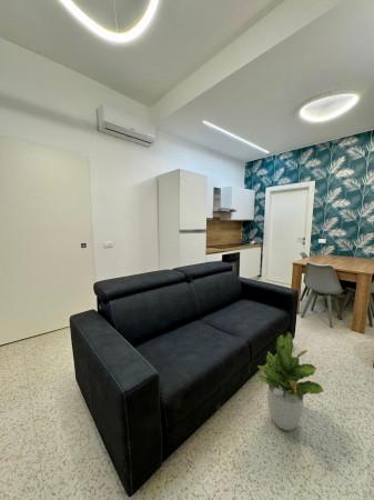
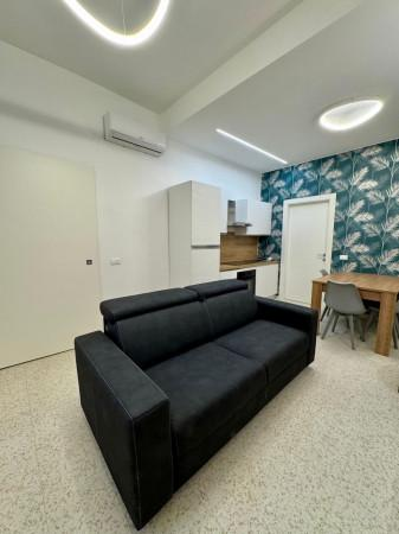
- potted plant [255,331,325,431]
